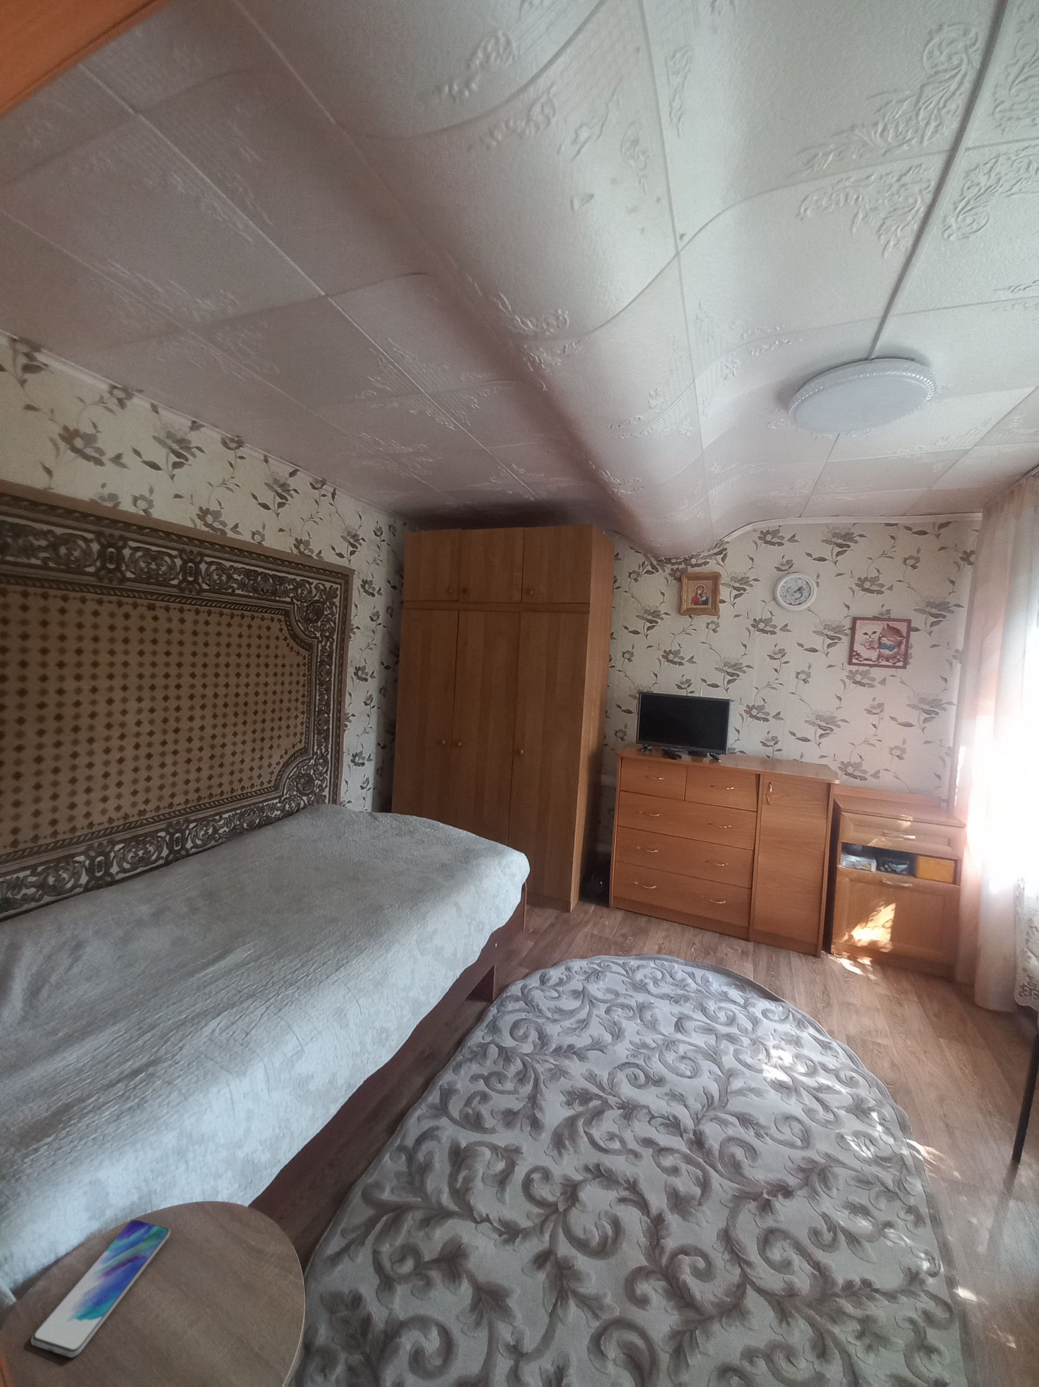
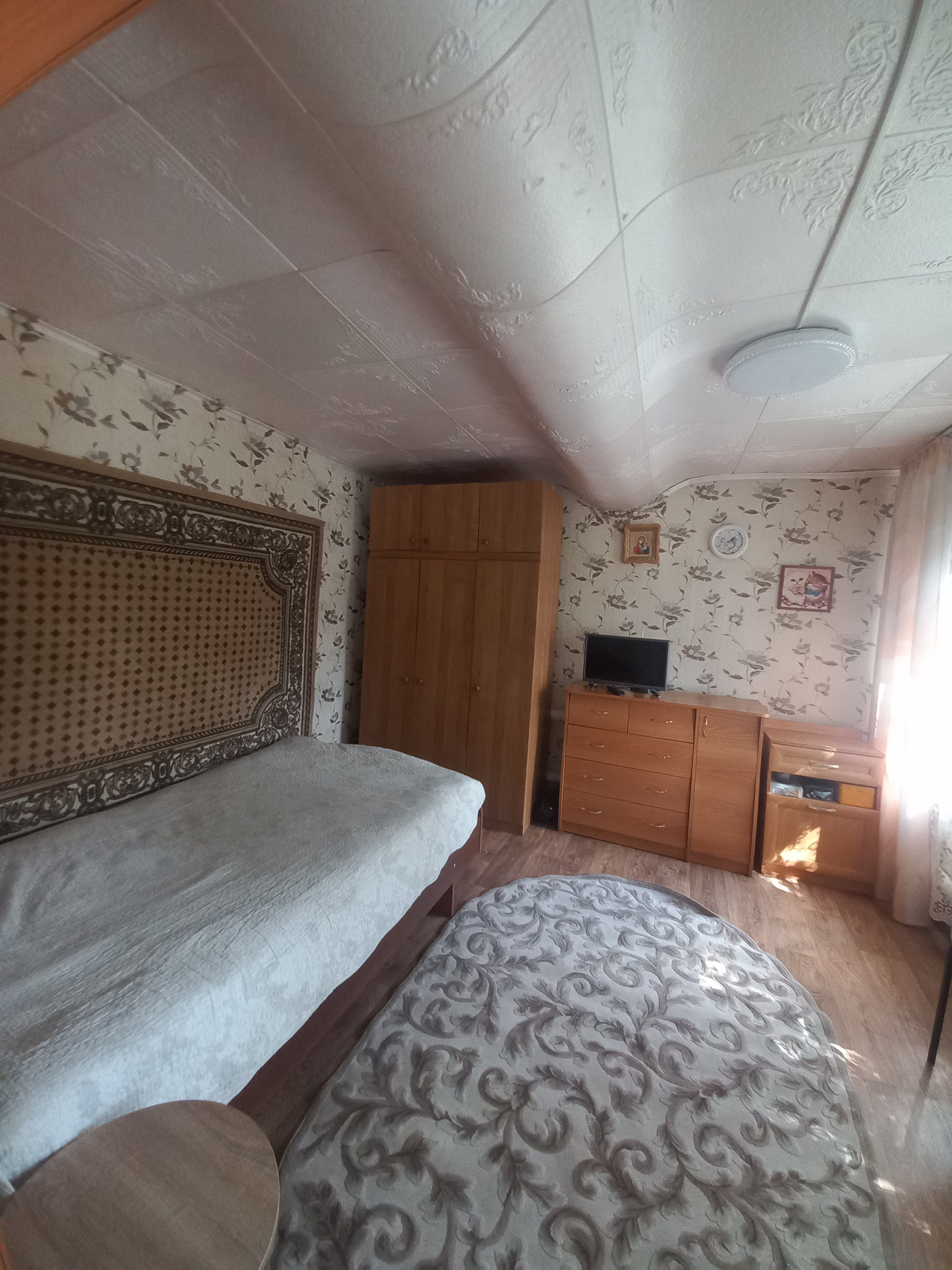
- smartphone [31,1219,171,1359]
